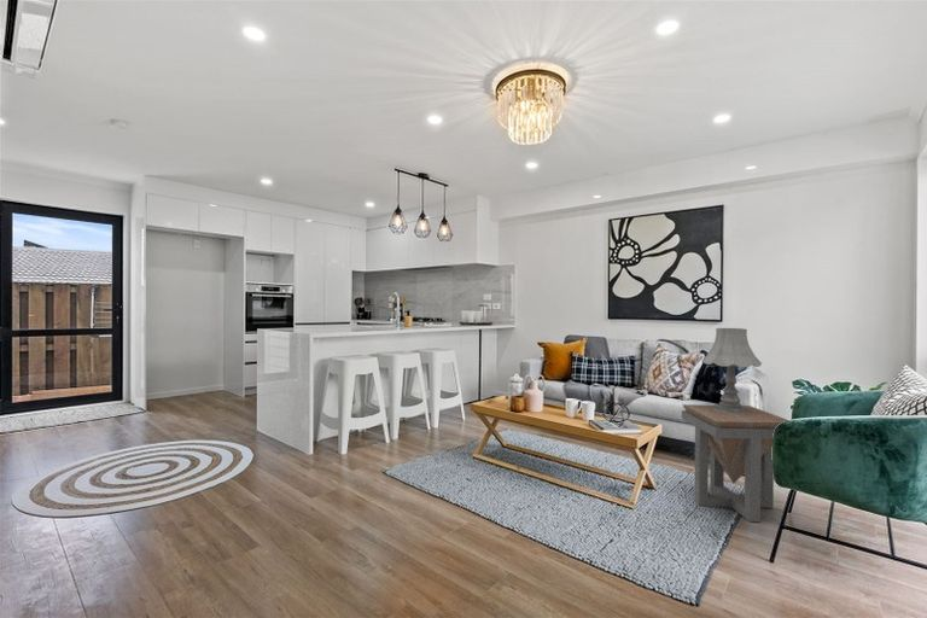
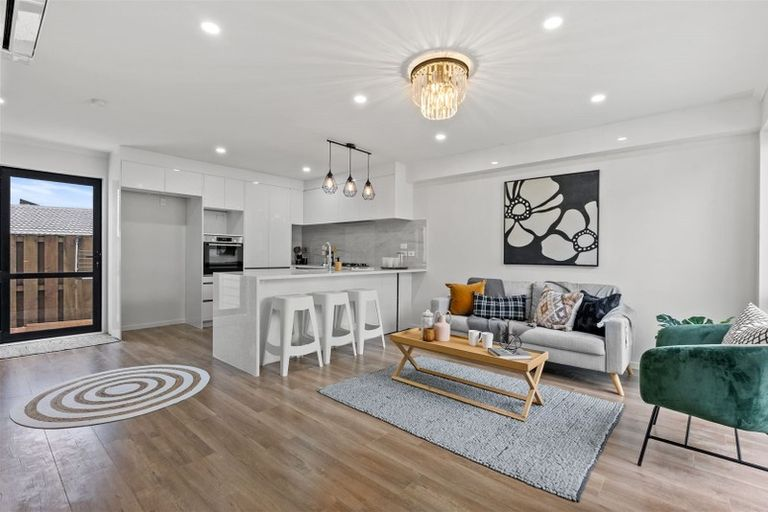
- table lamp [700,327,763,414]
- side table [681,403,789,523]
